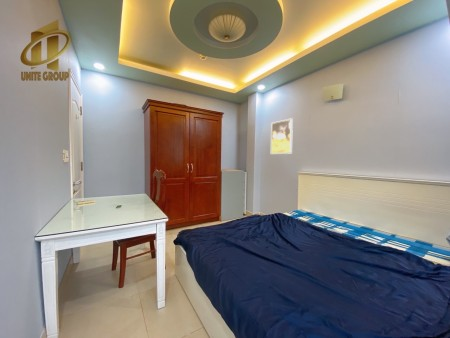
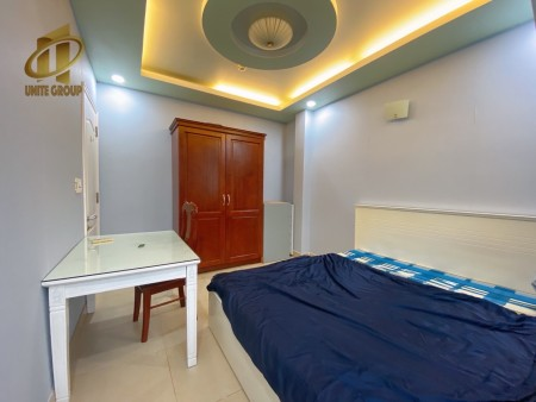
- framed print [270,117,294,155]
